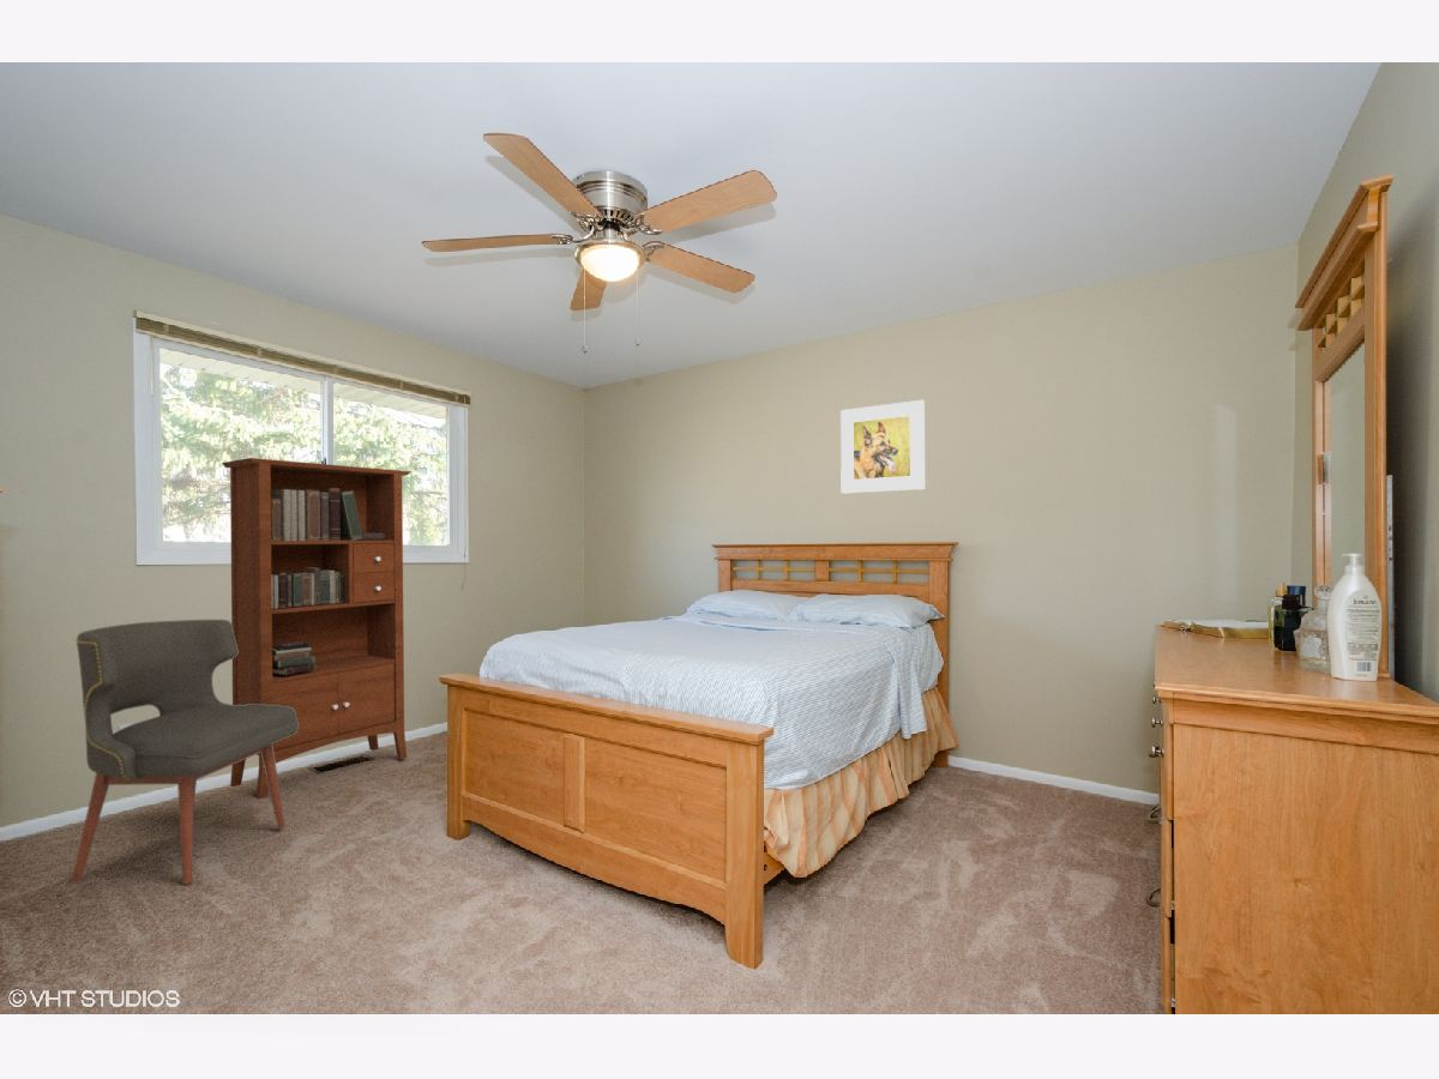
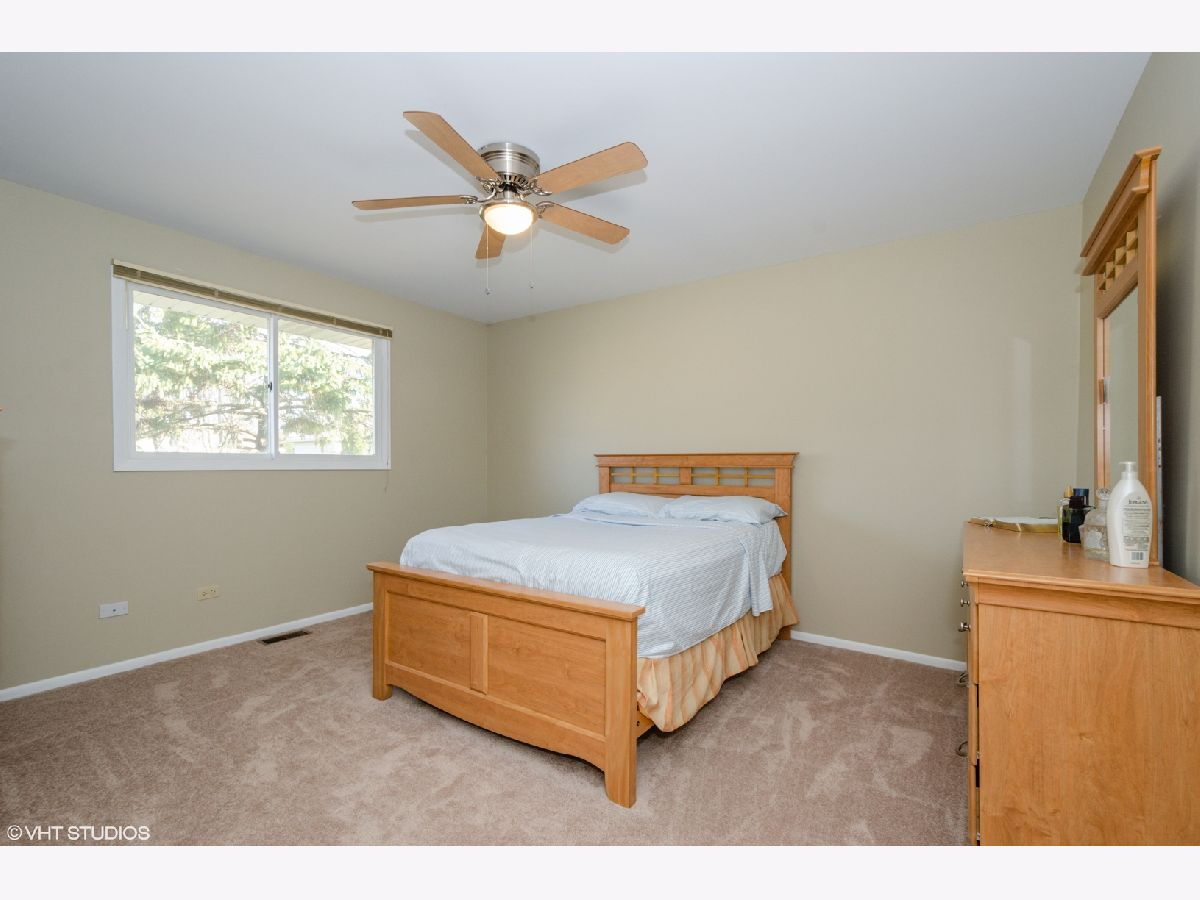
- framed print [839,399,927,495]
- chair [71,619,299,886]
- bookcase [221,457,413,800]
